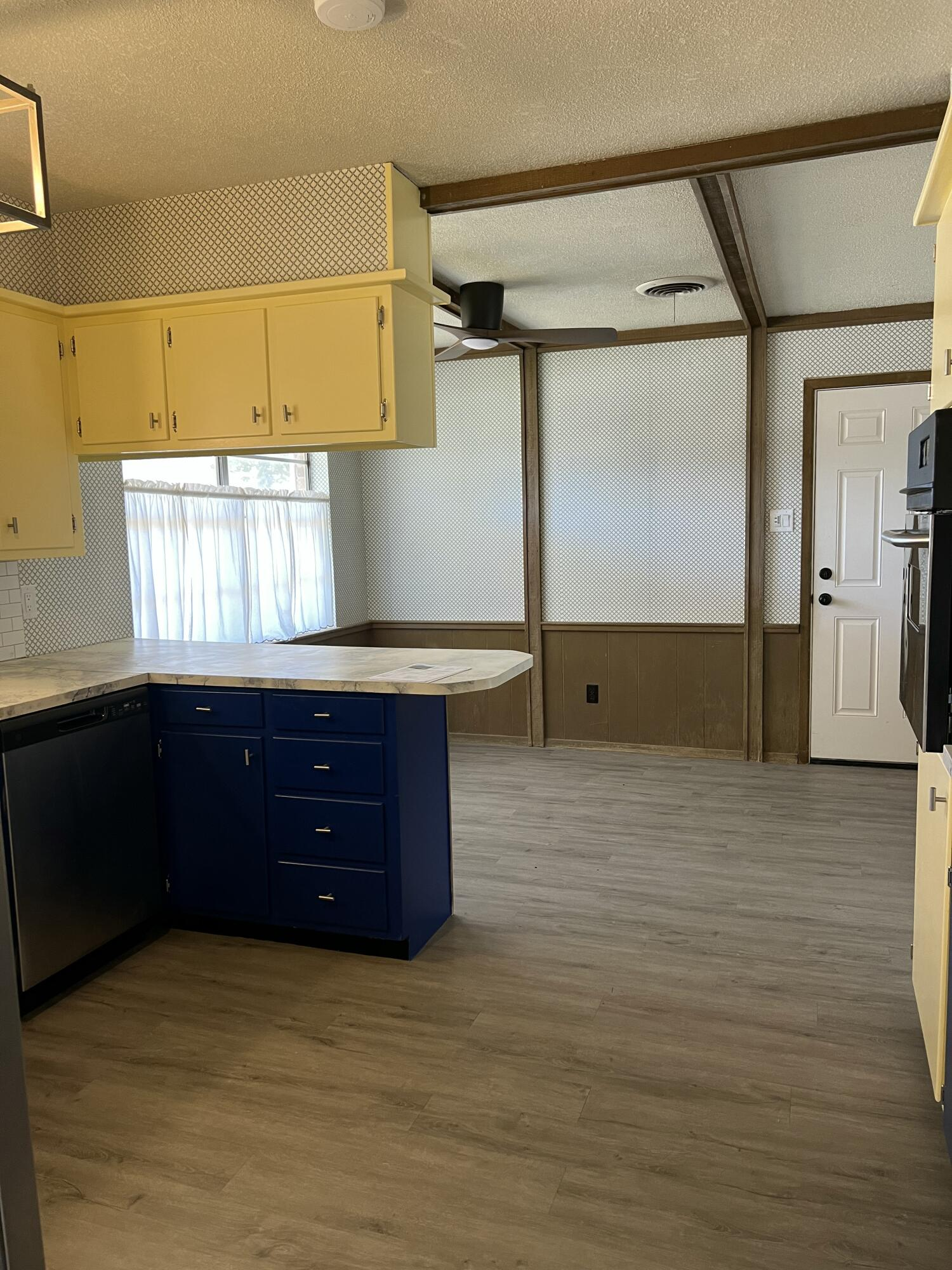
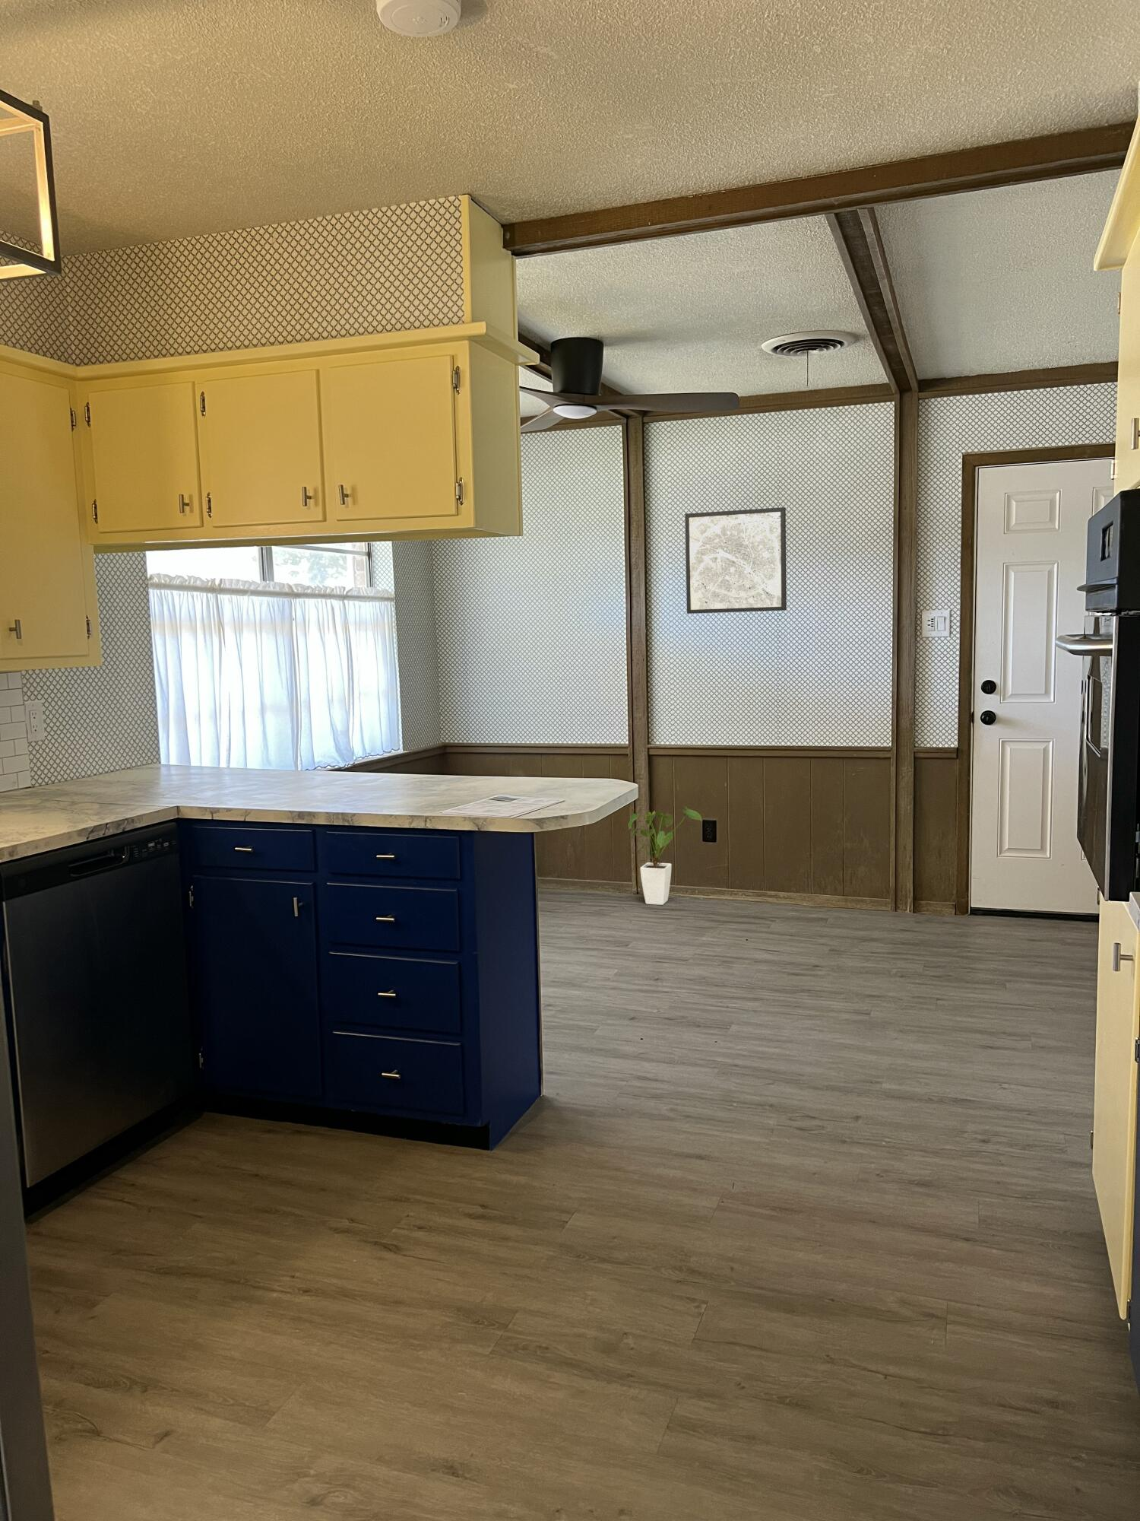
+ wall art [684,507,788,614]
+ house plant [627,805,702,905]
